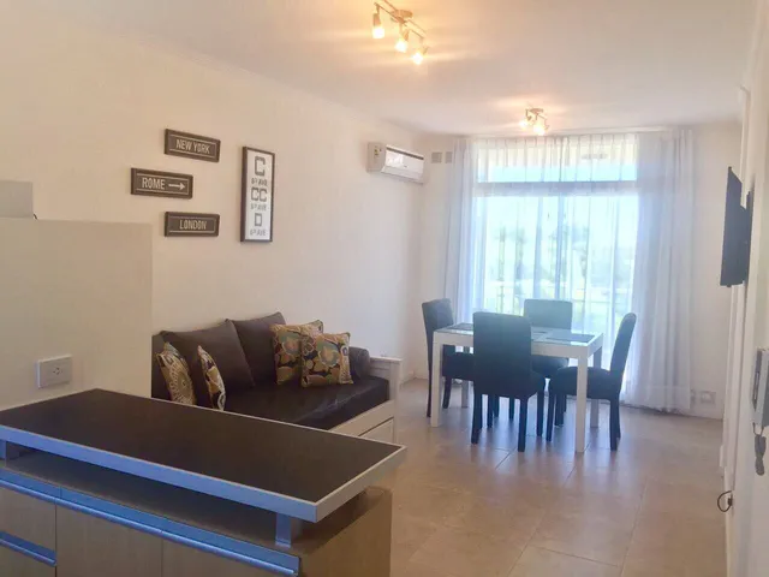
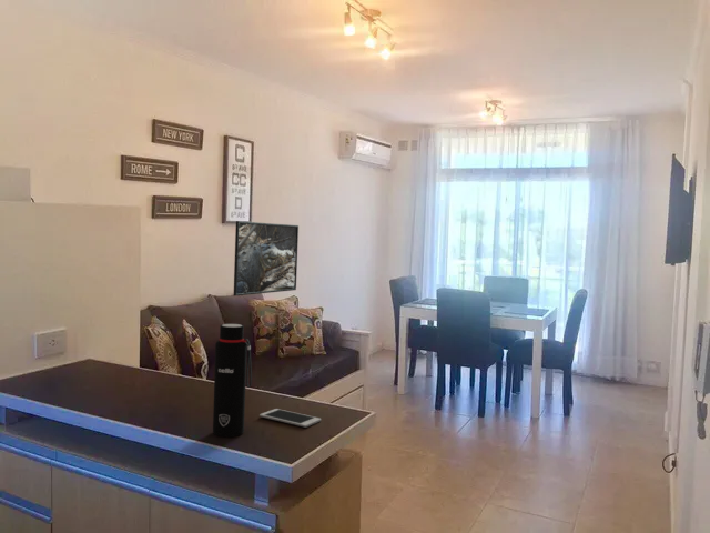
+ water bottle [212,323,253,438]
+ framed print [233,220,300,298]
+ cell phone [258,408,322,429]
